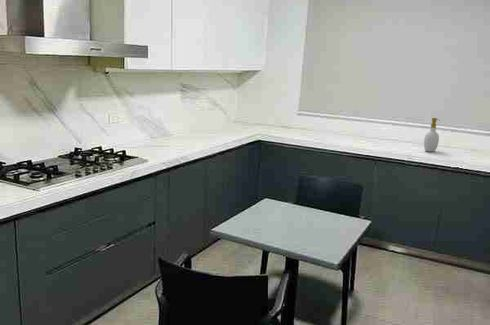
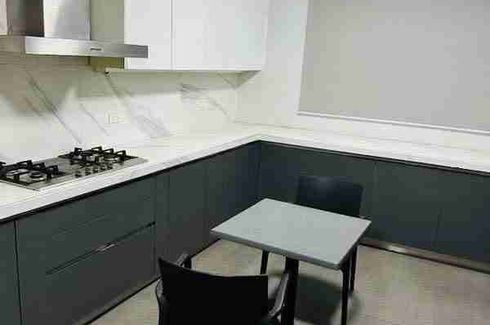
- soap bottle [423,117,441,153]
